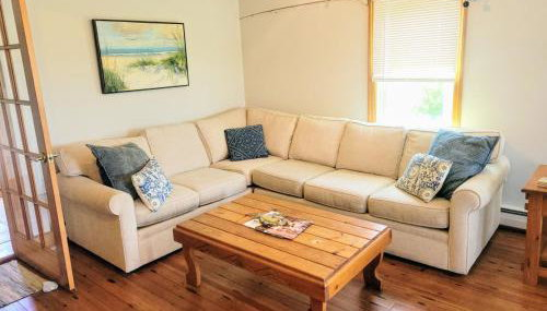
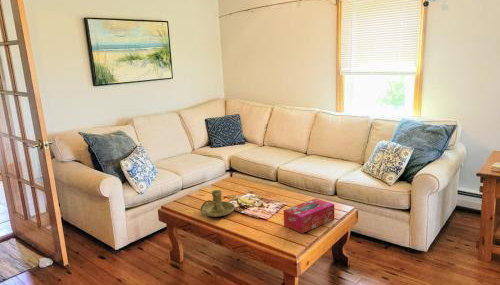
+ tissue box [282,197,335,234]
+ candle holder [199,189,236,218]
